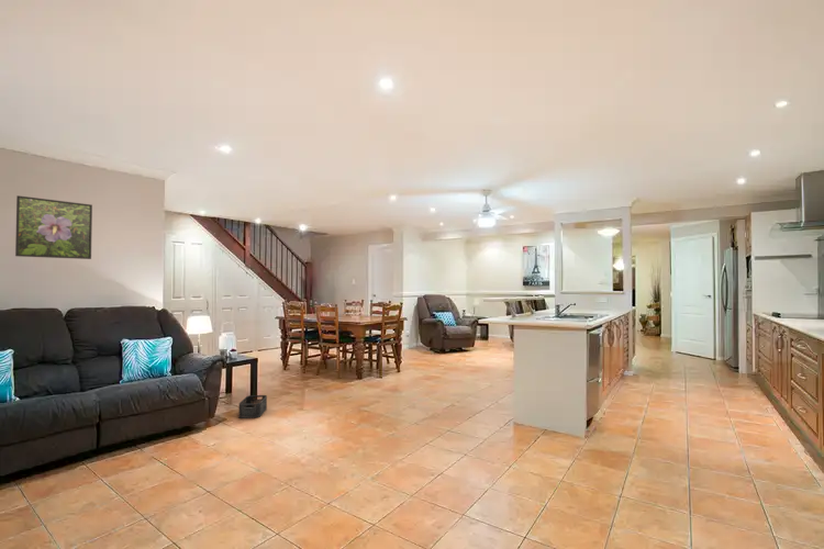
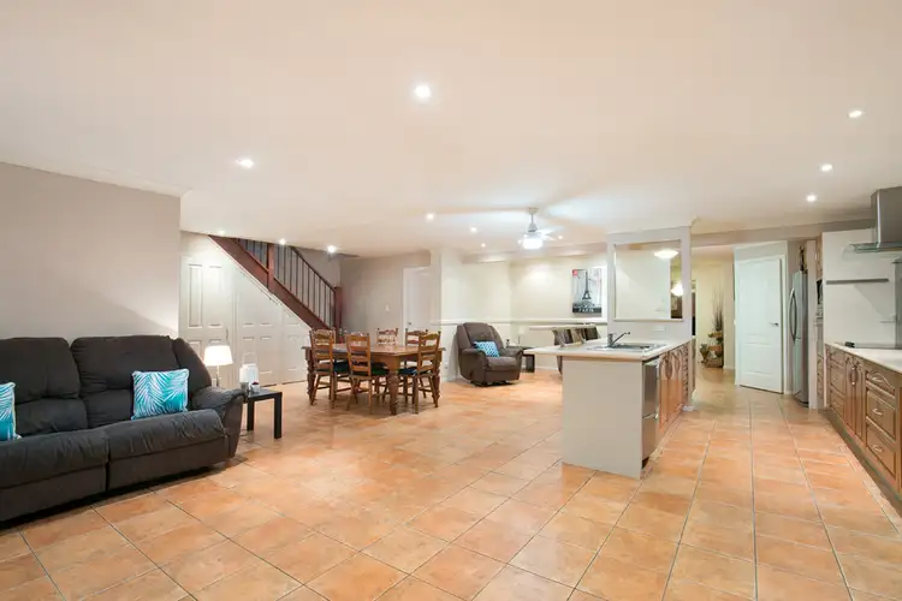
- storage bin [237,394,268,419]
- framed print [14,194,93,260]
